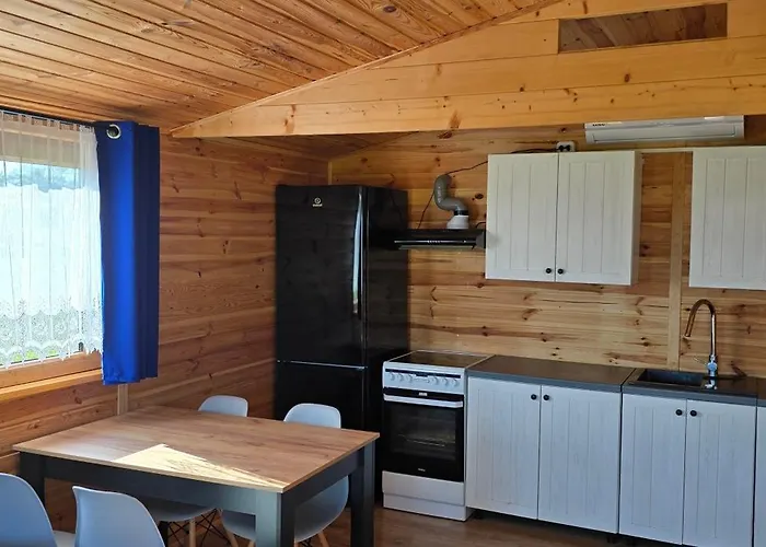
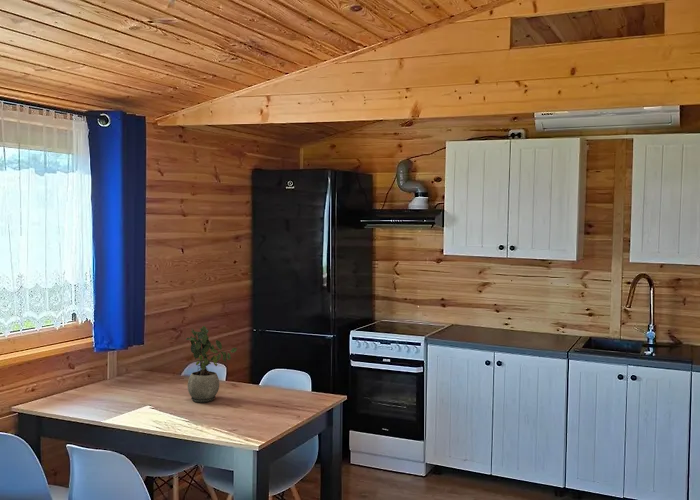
+ potted plant [185,325,238,404]
